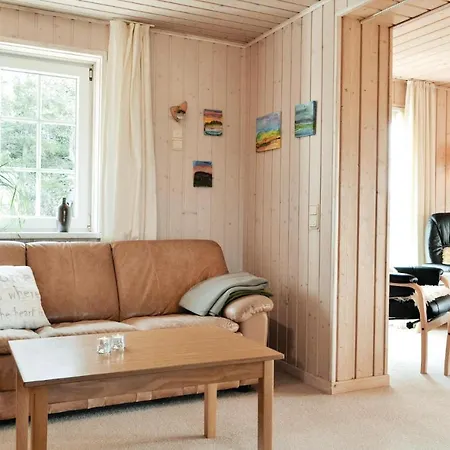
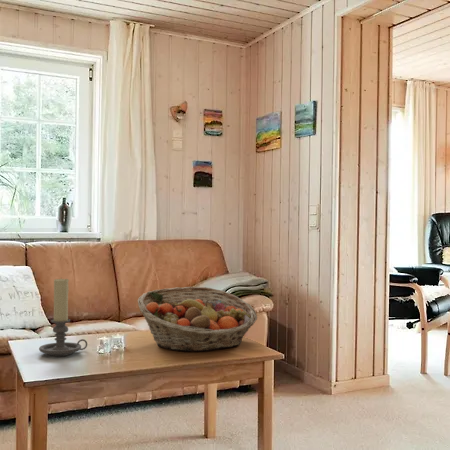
+ candle holder [38,277,88,357]
+ fruit basket [137,286,258,352]
